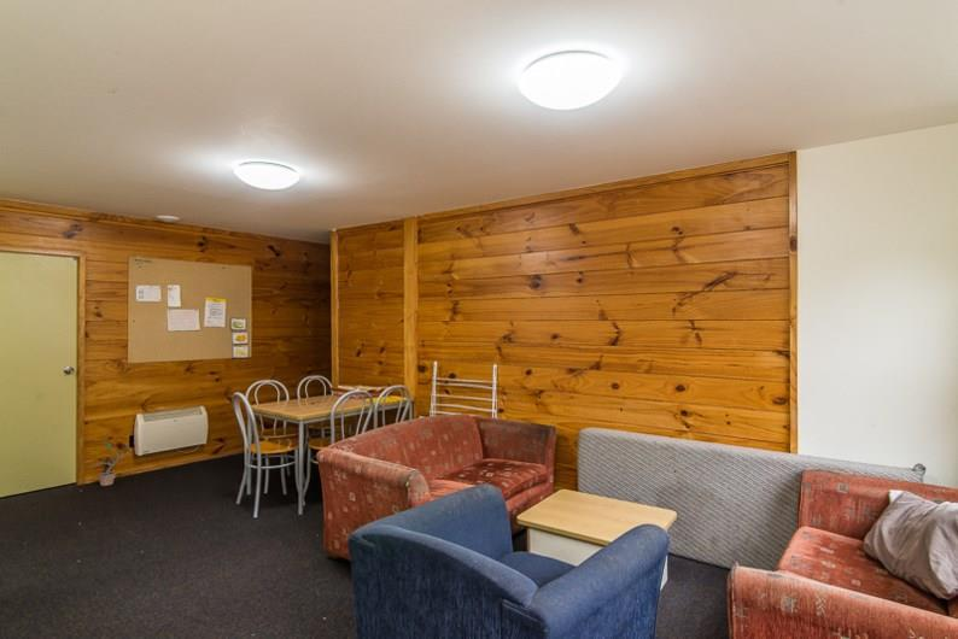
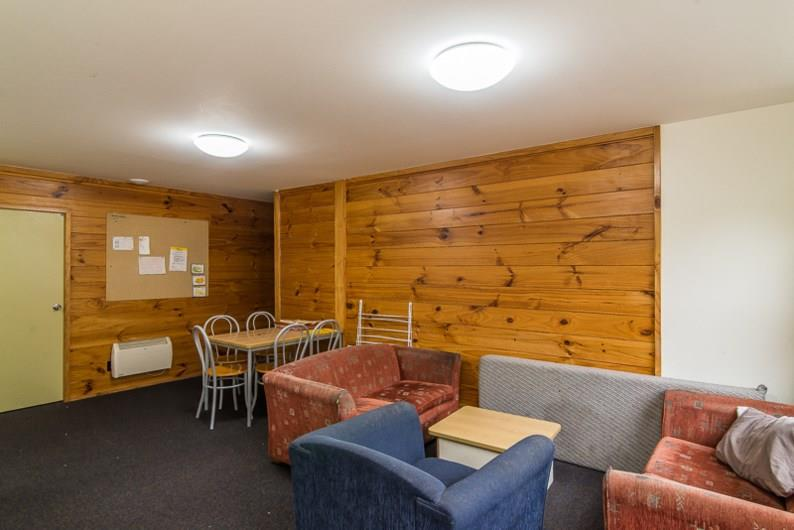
- potted plant [89,441,132,487]
